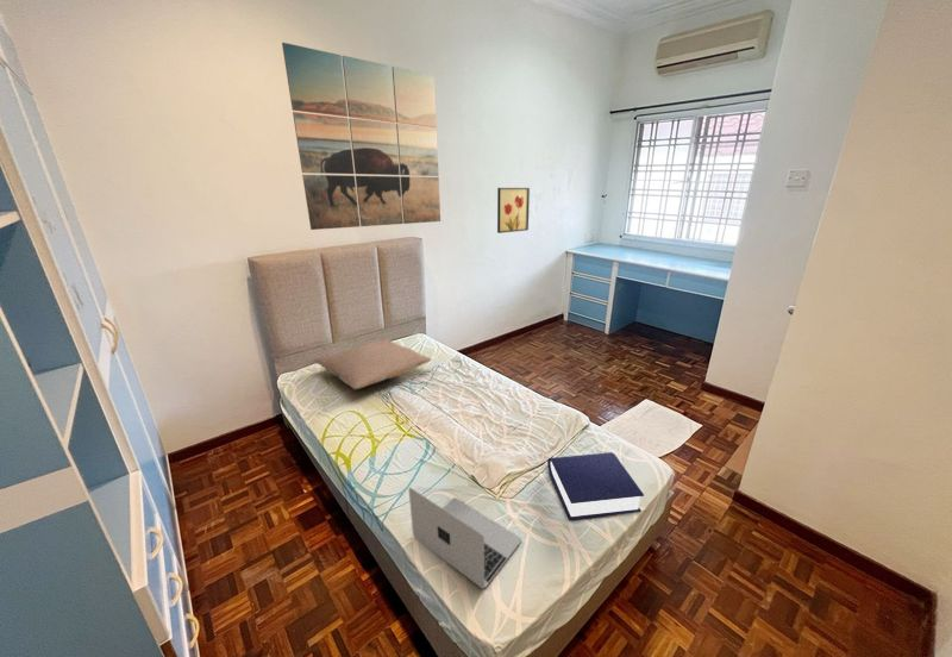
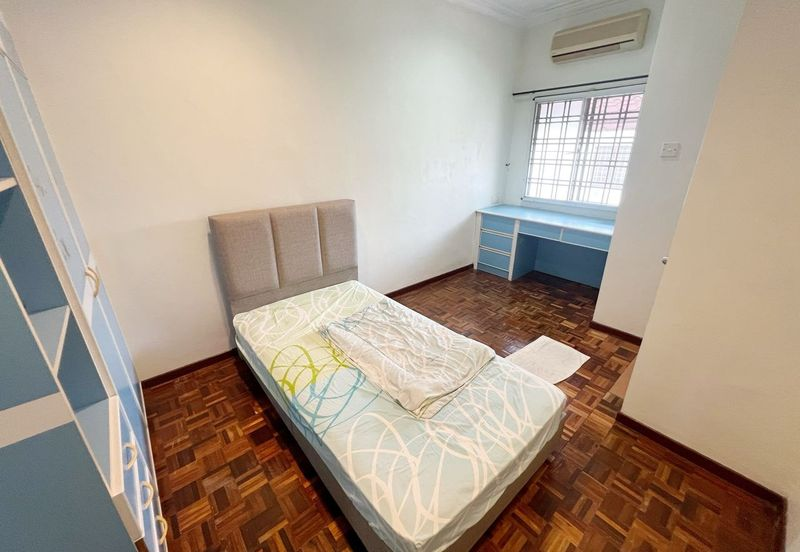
- laptop [408,487,522,590]
- wall art [281,42,441,231]
- book [546,451,645,521]
- wall art [496,187,531,234]
- pillow [312,337,432,390]
